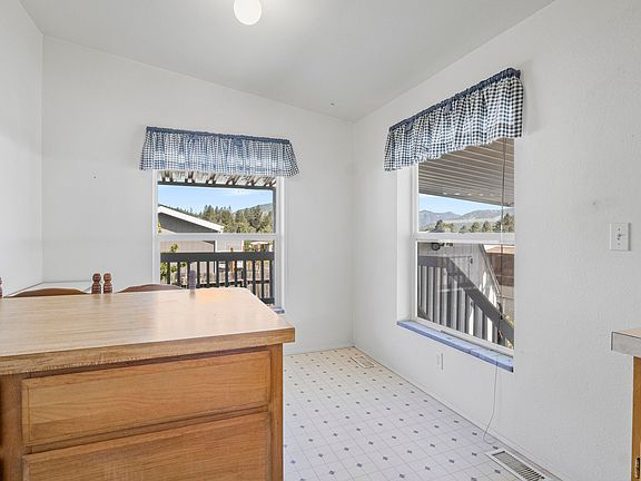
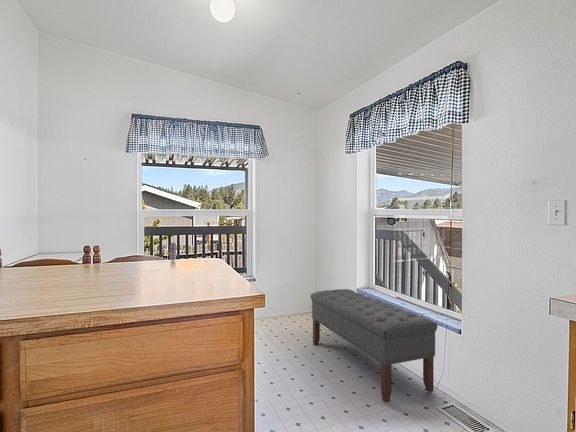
+ bench [310,288,438,404]
